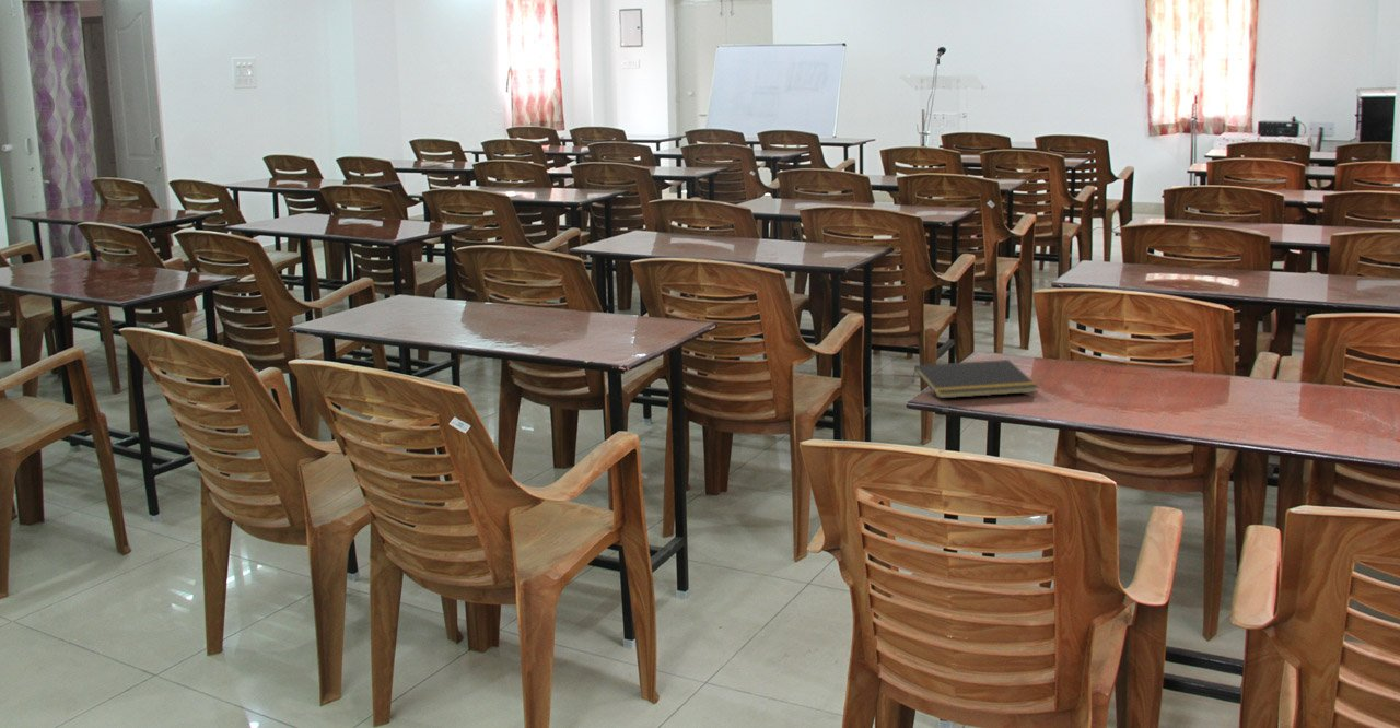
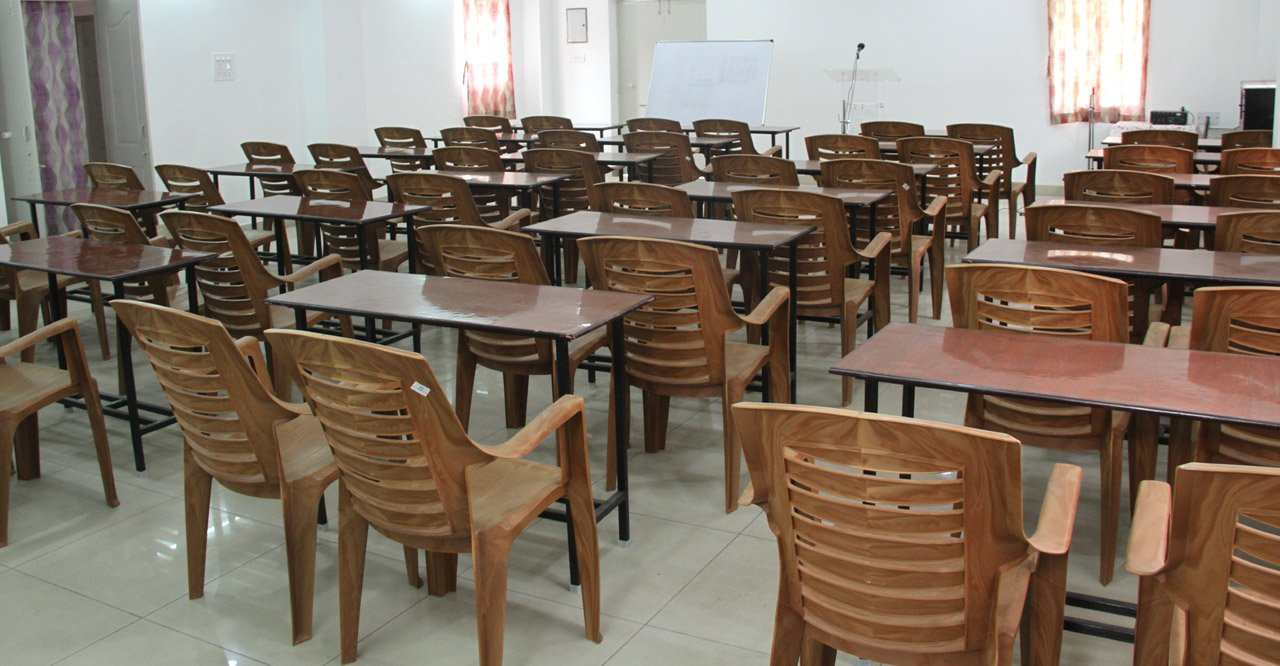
- notepad [911,359,1039,399]
